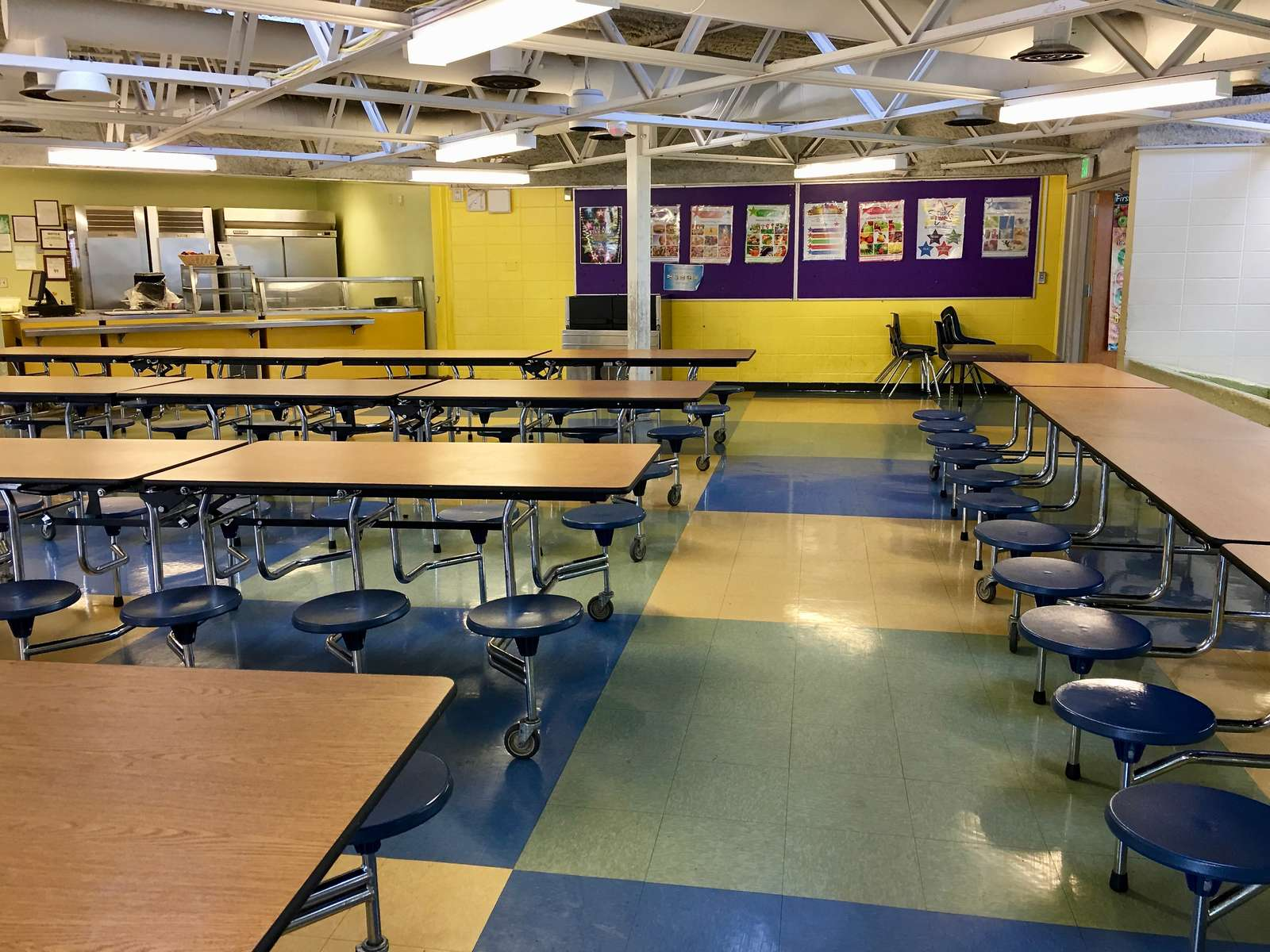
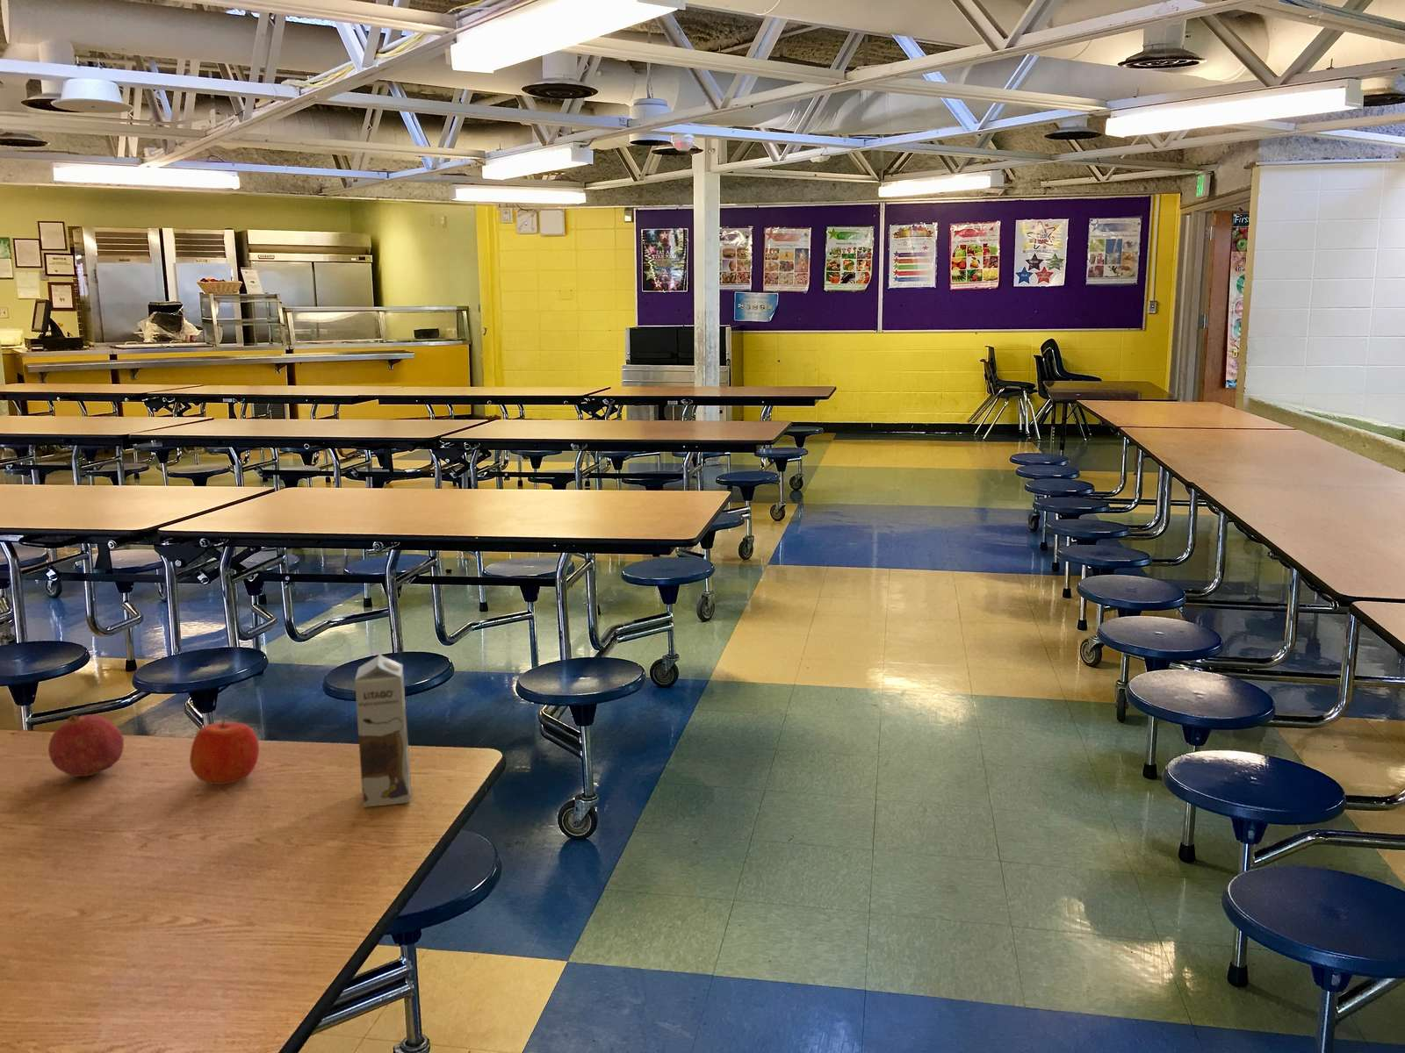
+ chocolate milk [354,651,412,809]
+ apple [189,716,260,785]
+ fruit [48,715,125,778]
